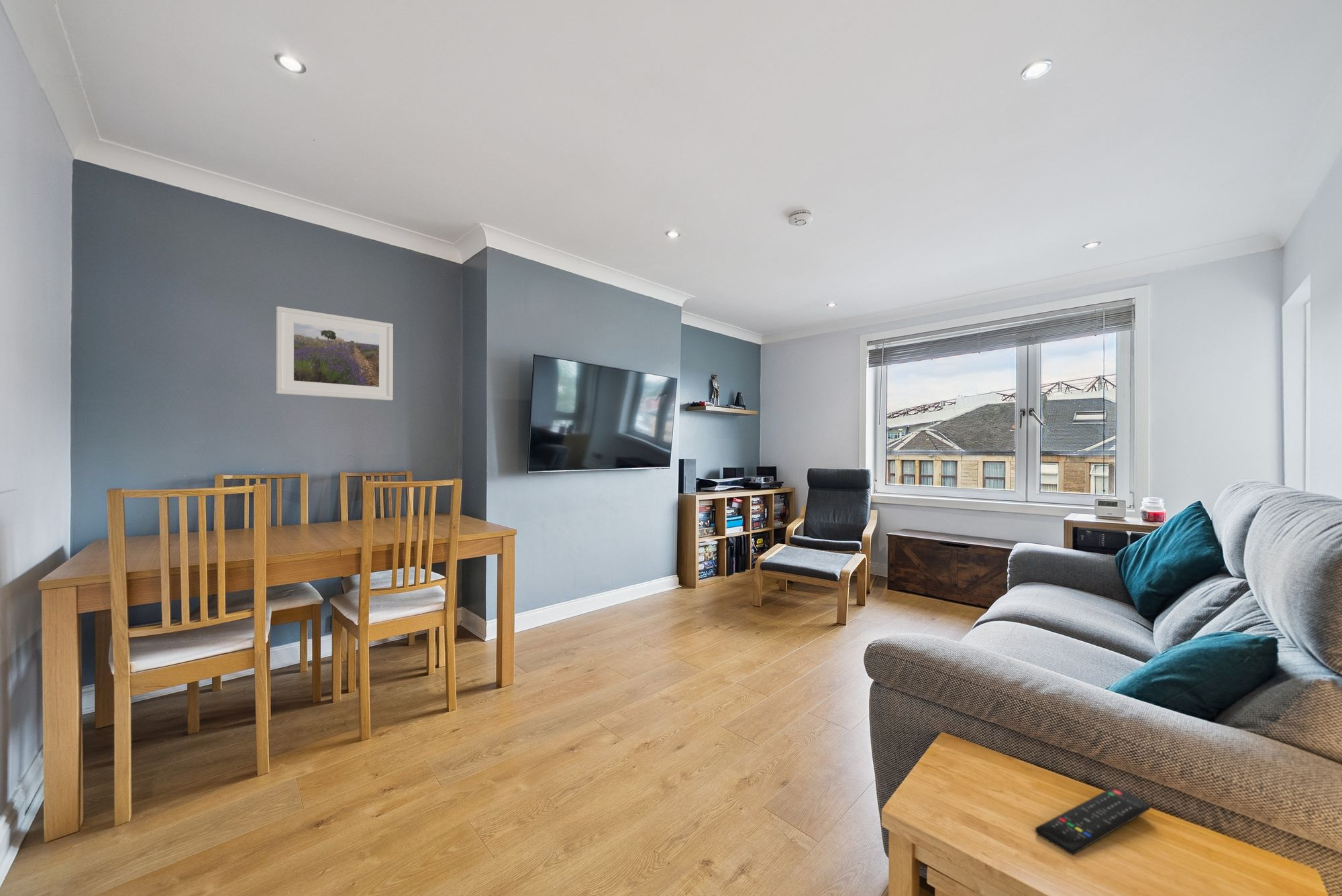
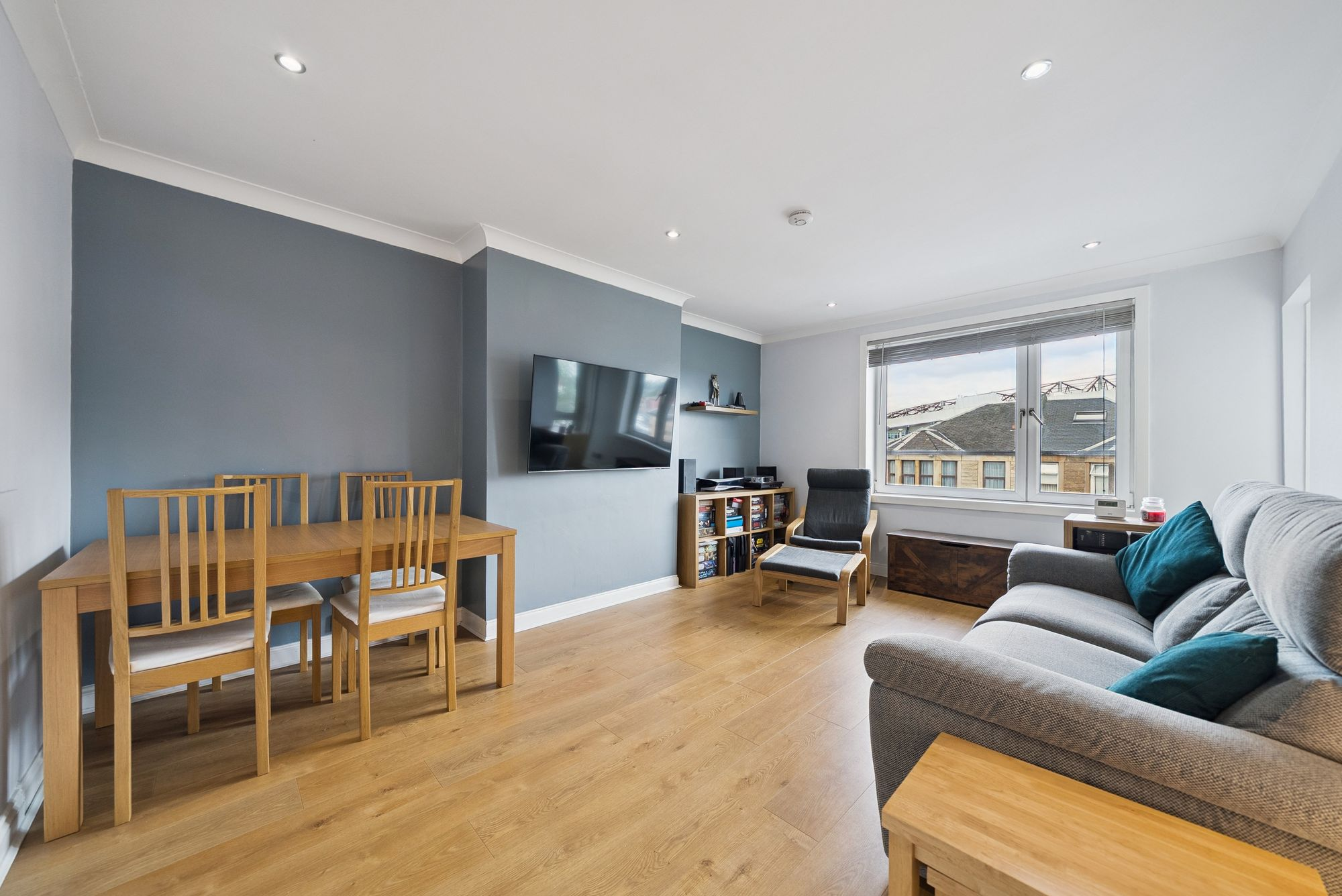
- remote control [1035,787,1151,856]
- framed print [276,306,394,401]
